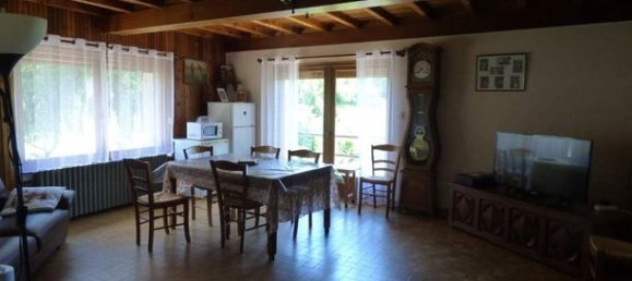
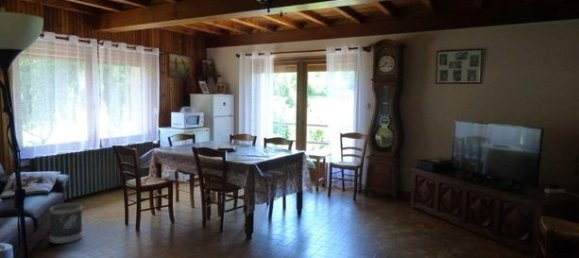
+ wastebasket [48,202,84,245]
